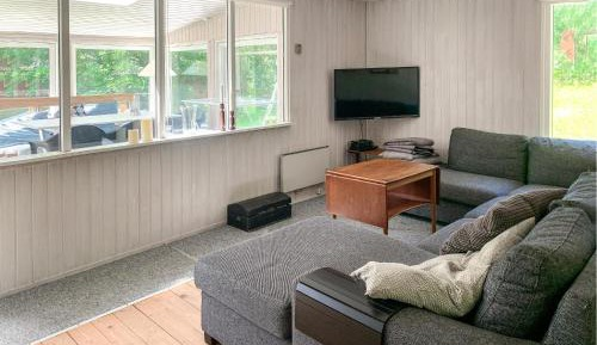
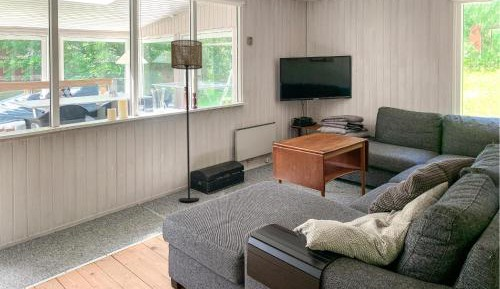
+ floor lamp [170,39,203,202]
